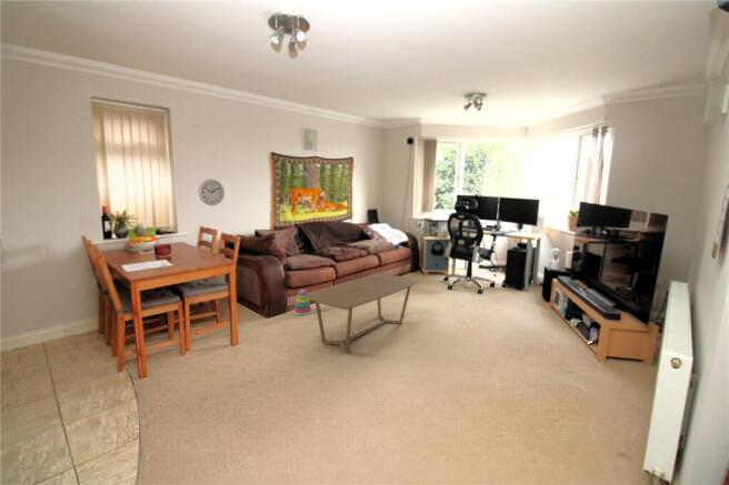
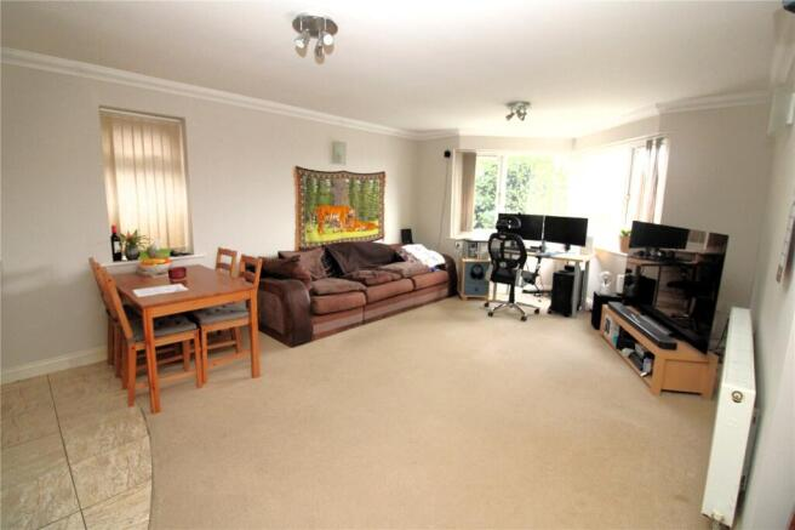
- coffee table [304,273,419,354]
- stacking toy [292,289,313,316]
- wall clock [197,178,226,206]
